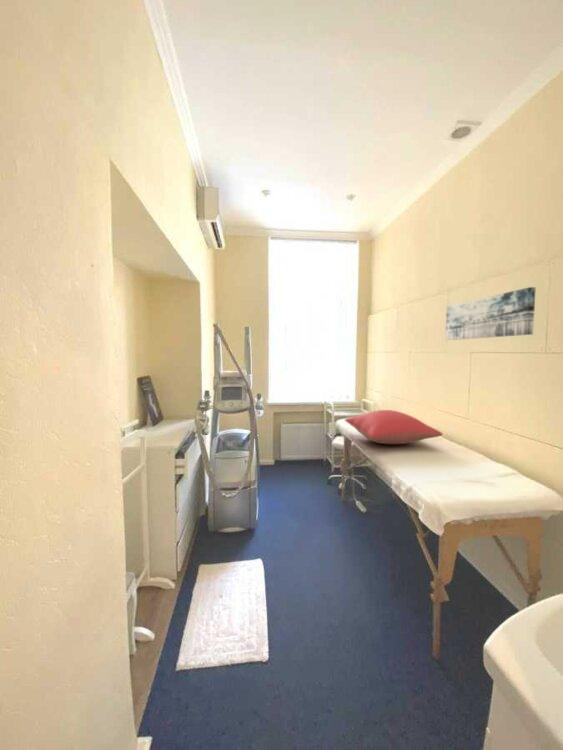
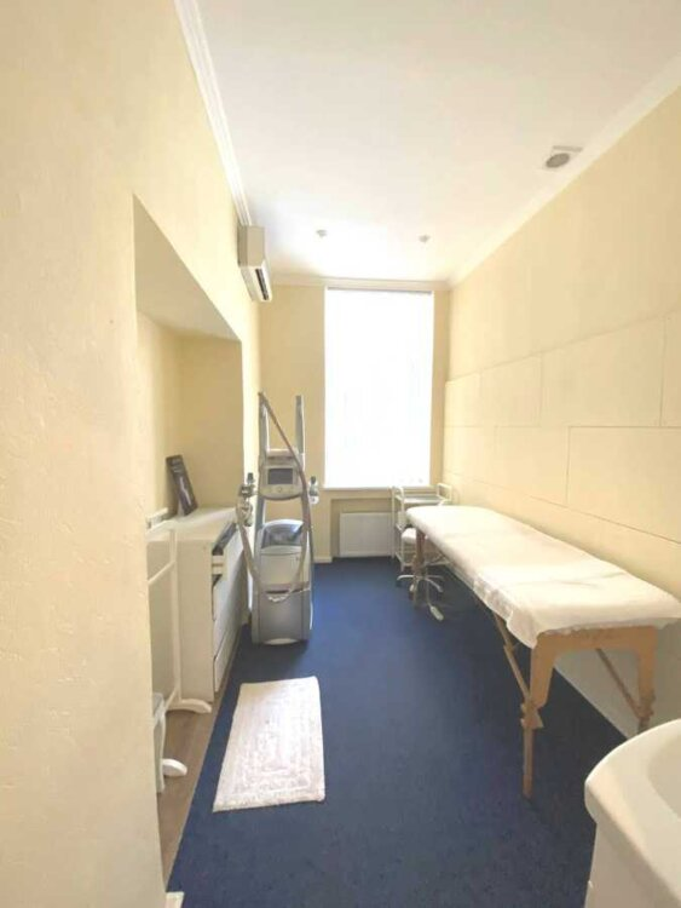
- pillow [344,409,444,445]
- wall art [445,286,537,341]
